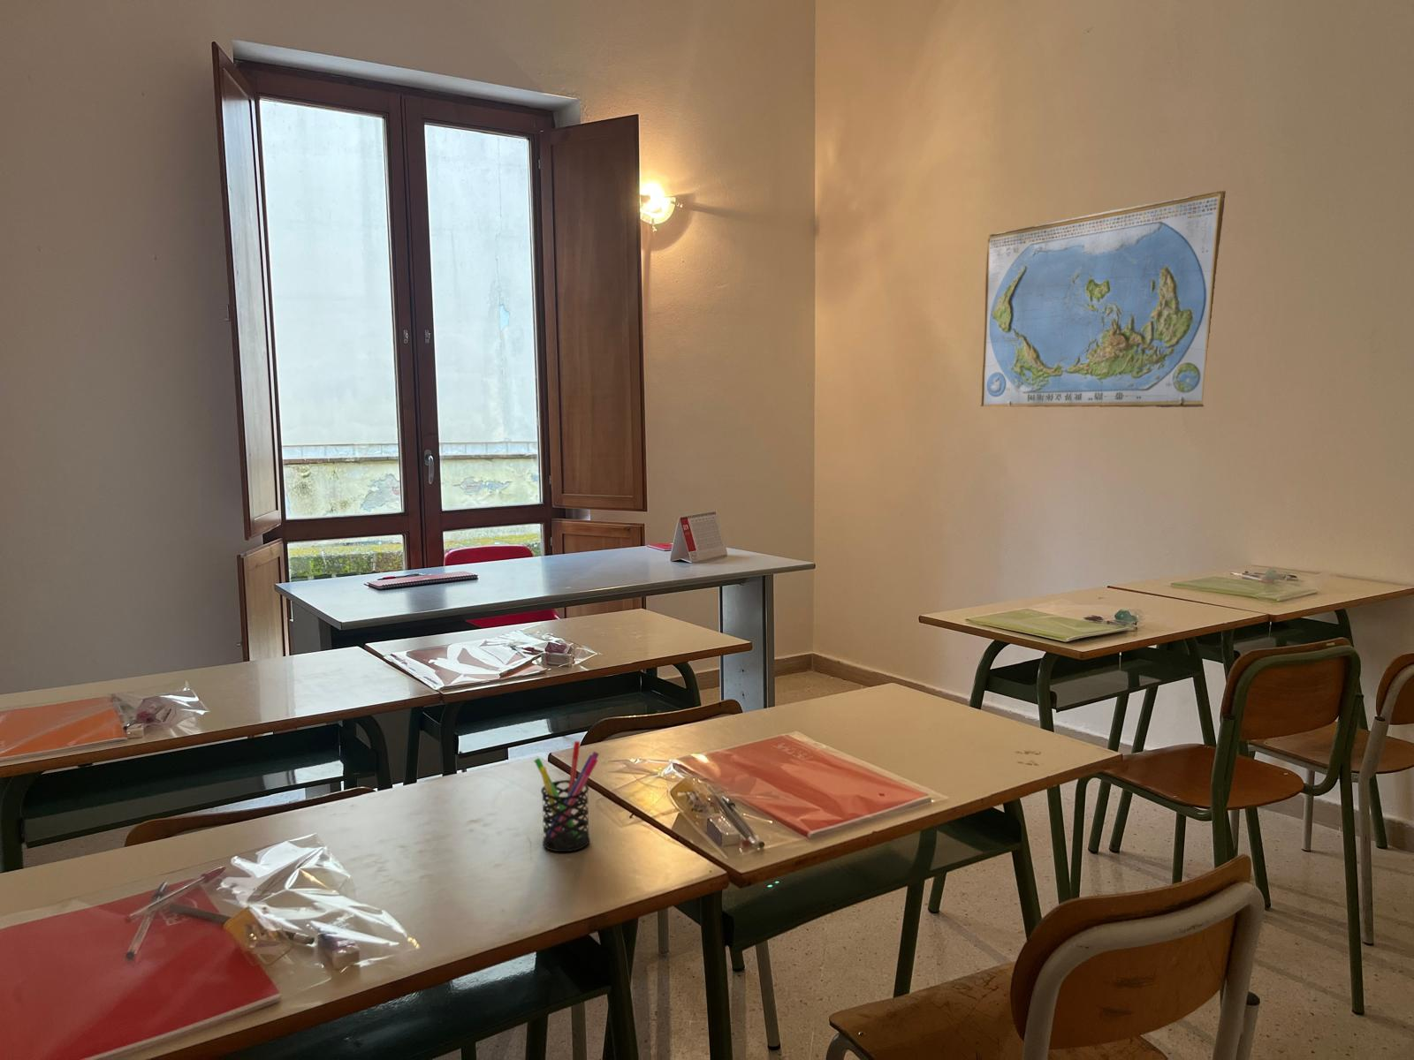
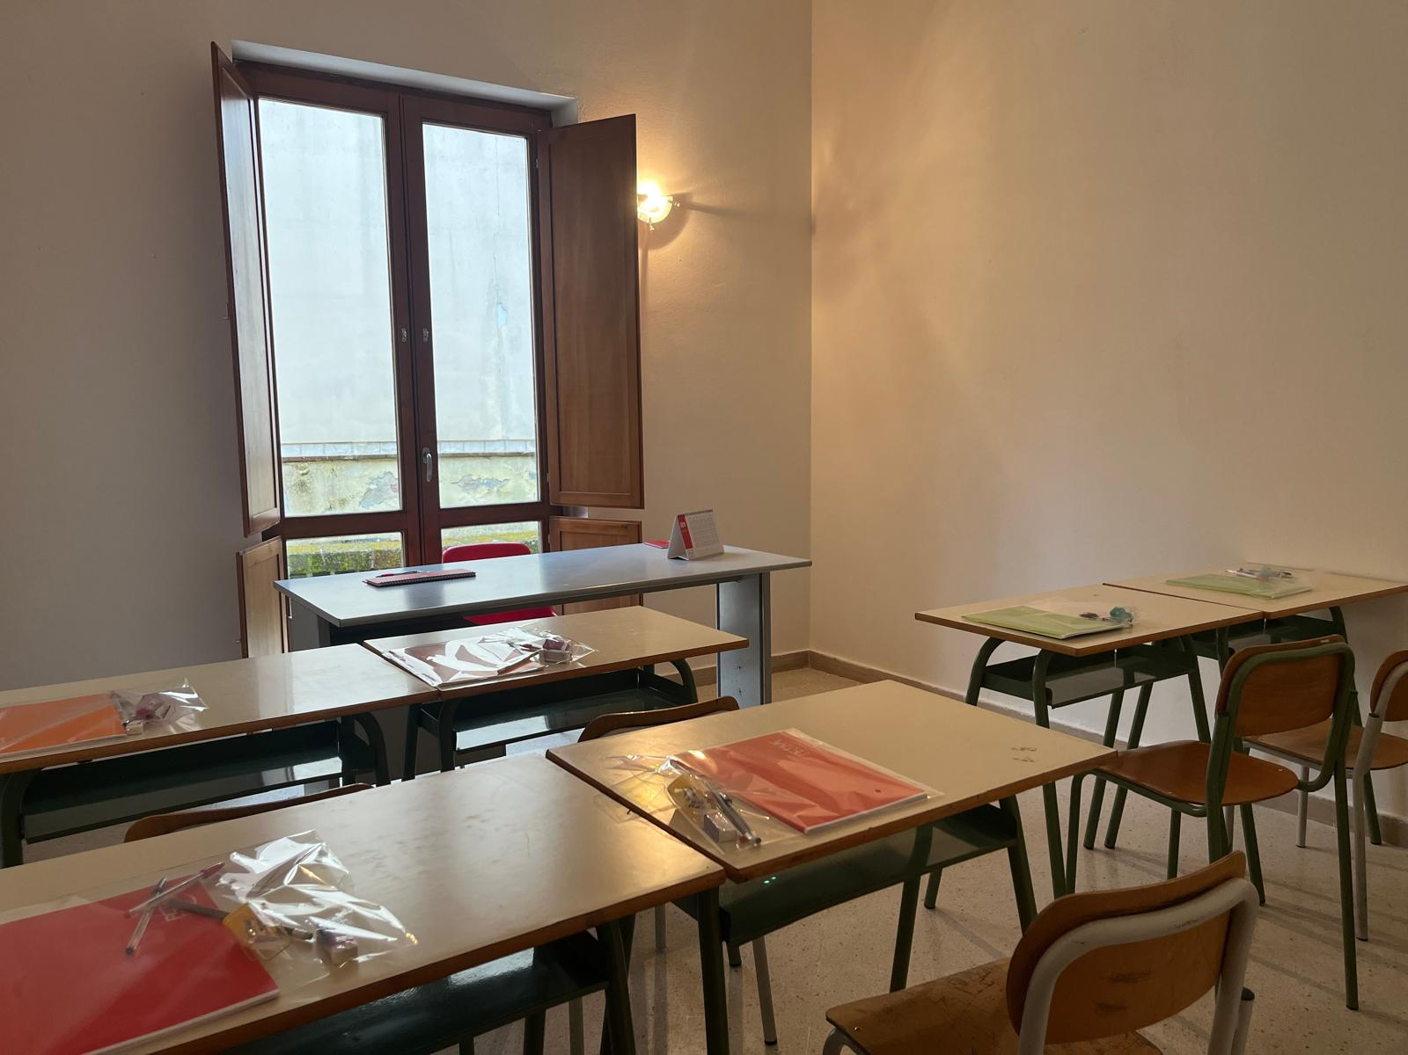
- pen holder [533,740,600,853]
- world map [980,190,1227,409]
